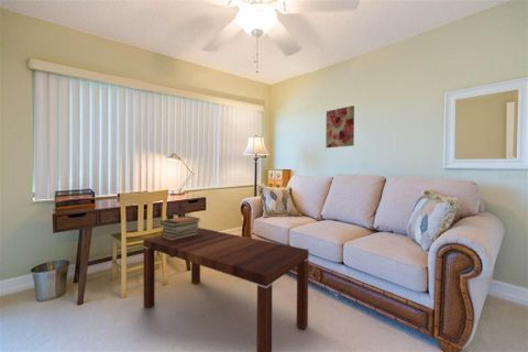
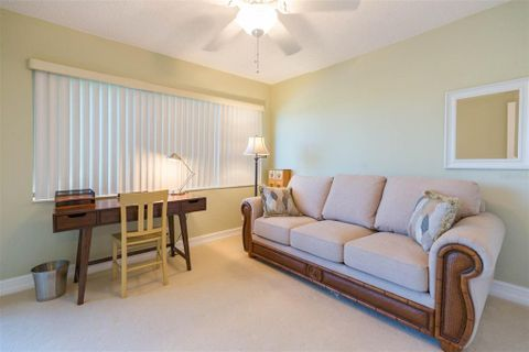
- coffee table [142,227,309,352]
- wall art [324,105,355,148]
- book stack [160,216,201,241]
